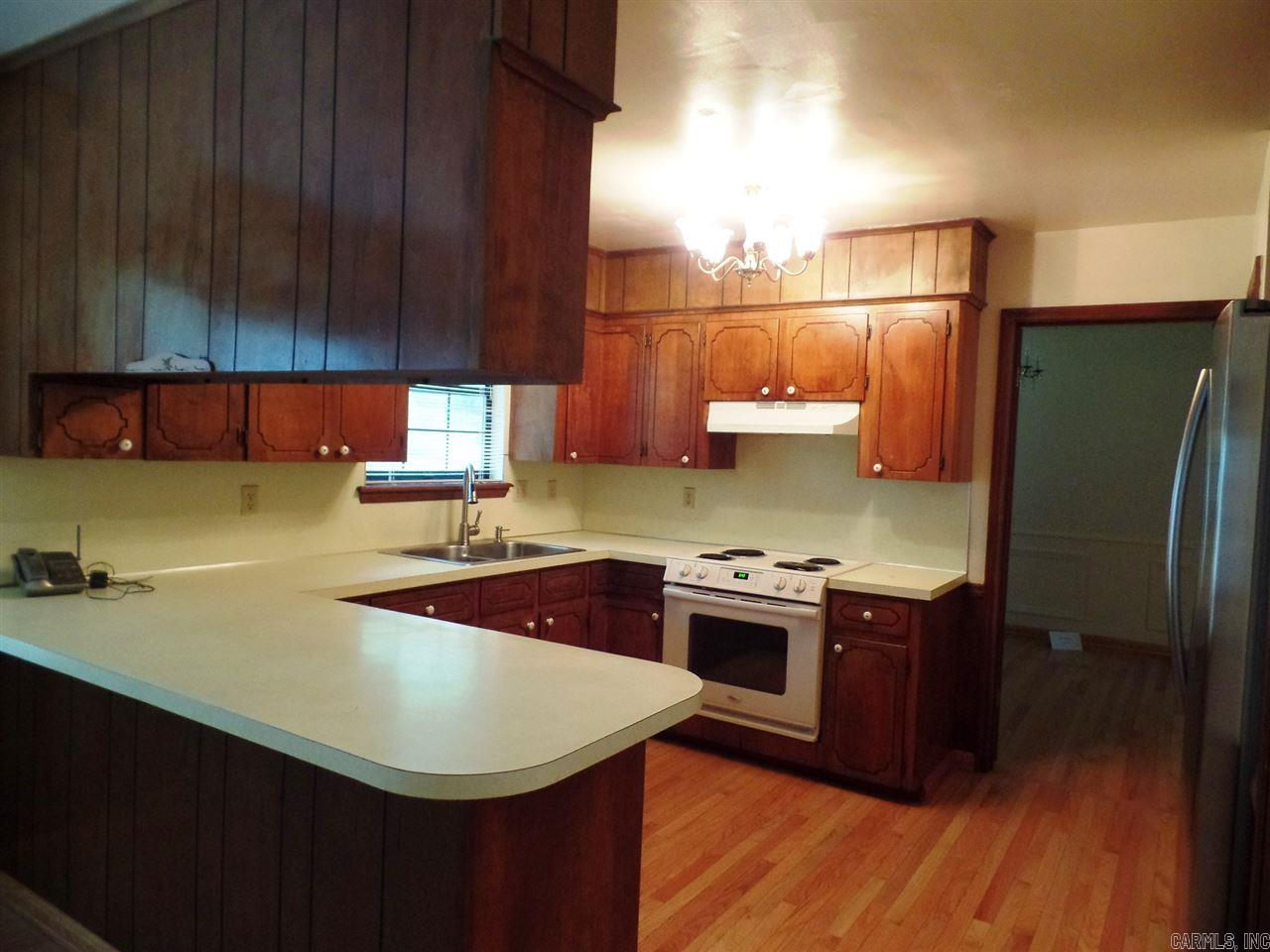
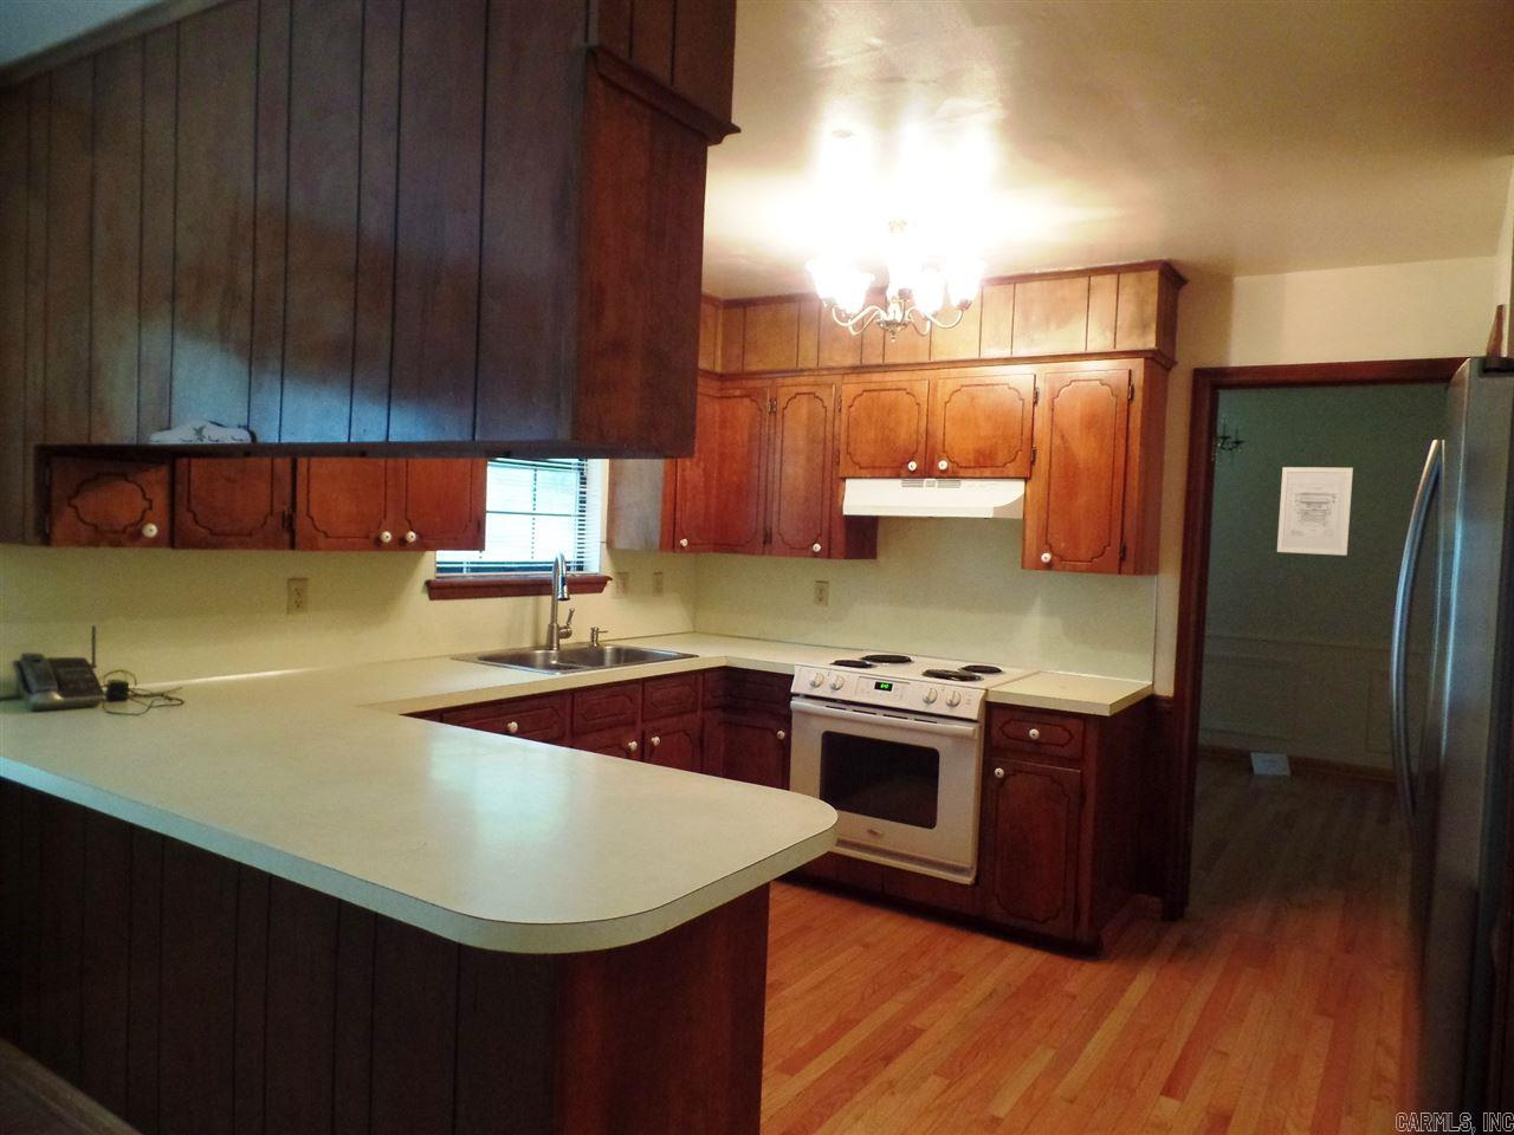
+ wall art [1277,466,1354,557]
